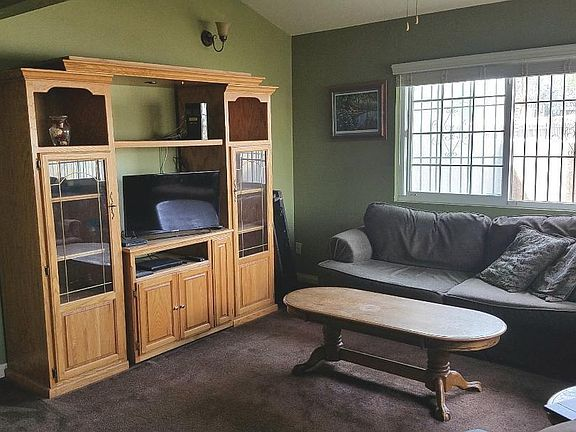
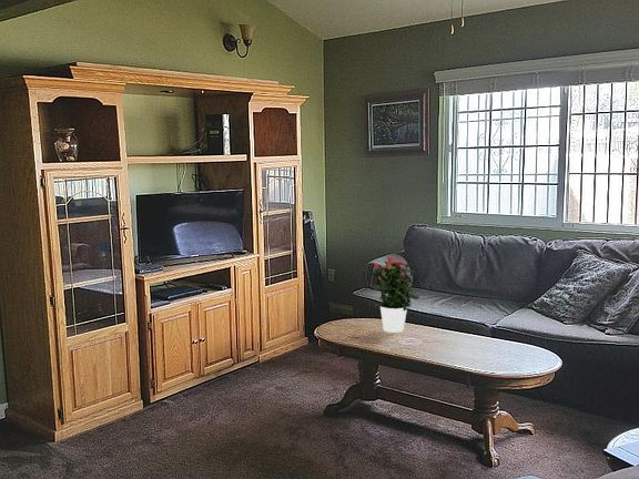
+ potted flower [364,255,420,334]
